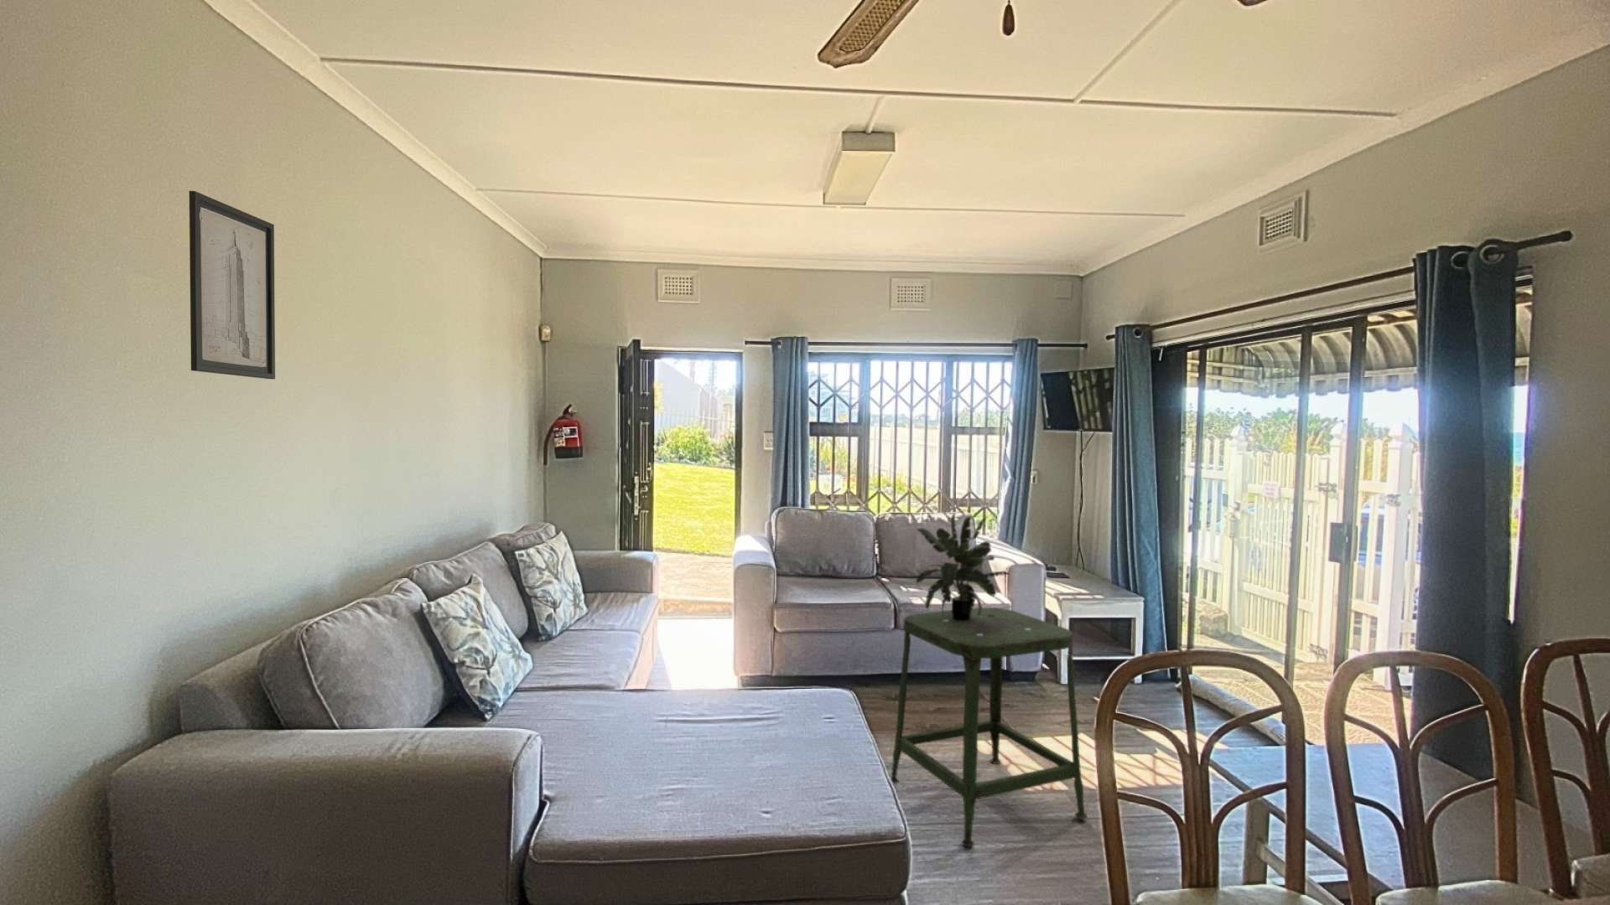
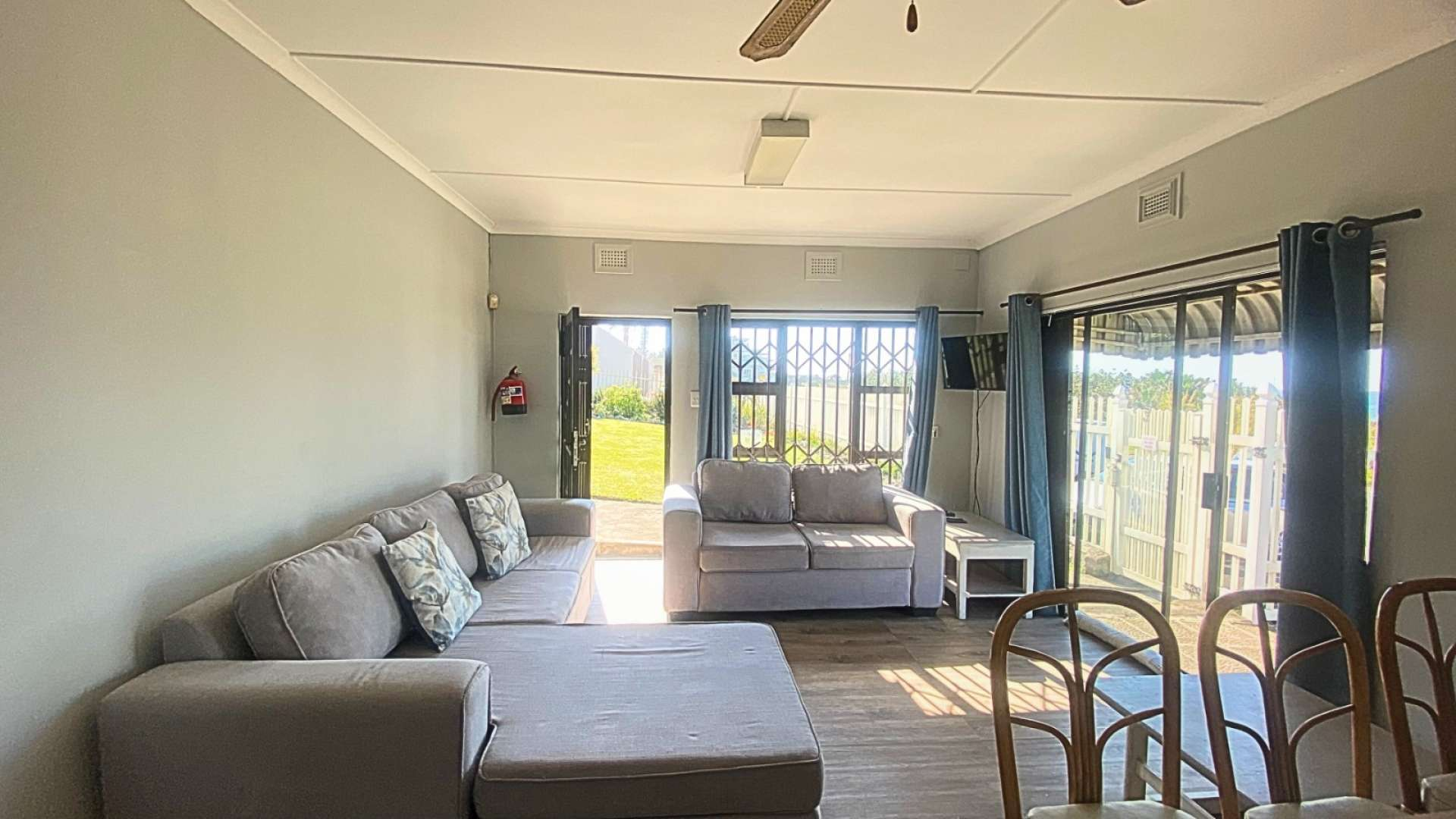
- stool [890,607,1088,848]
- wall art [189,190,275,380]
- potted plant [914,512,1011,621]
